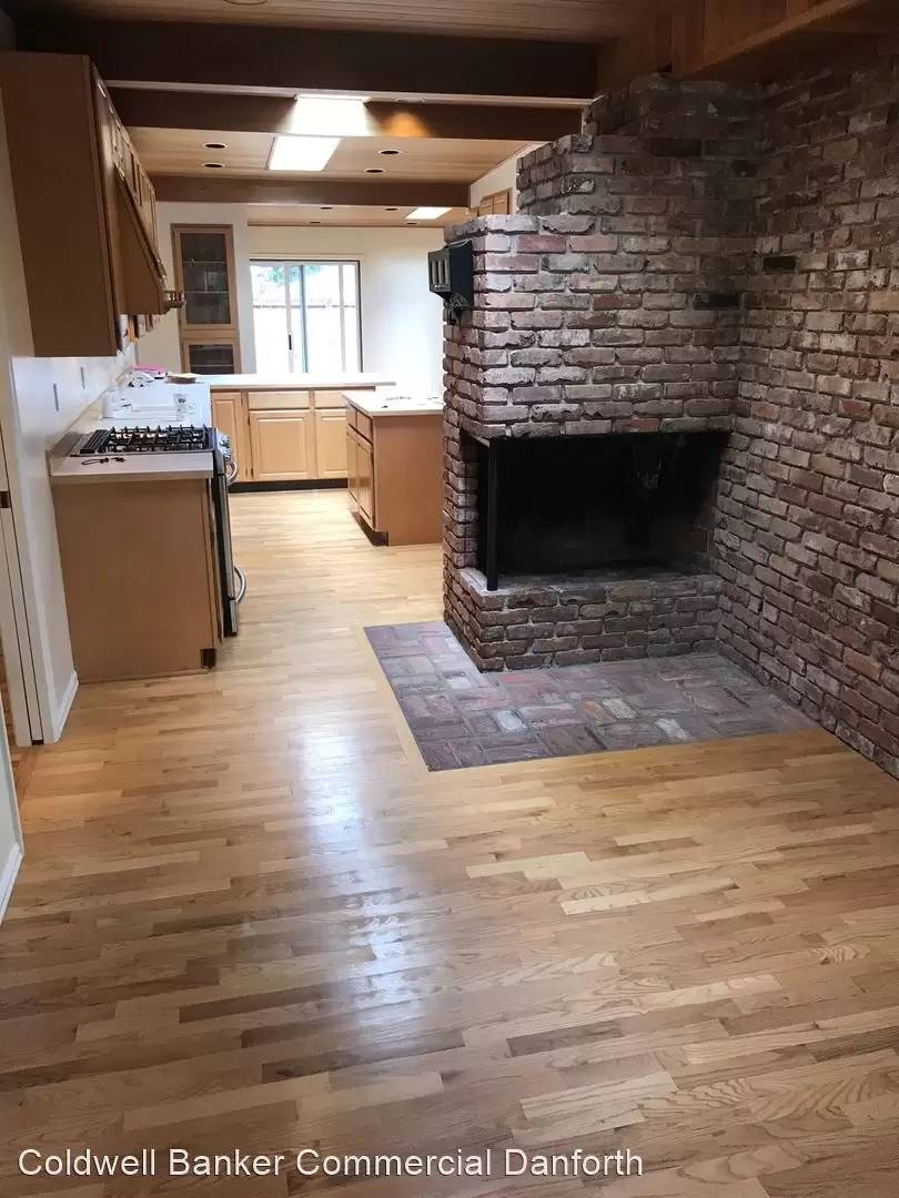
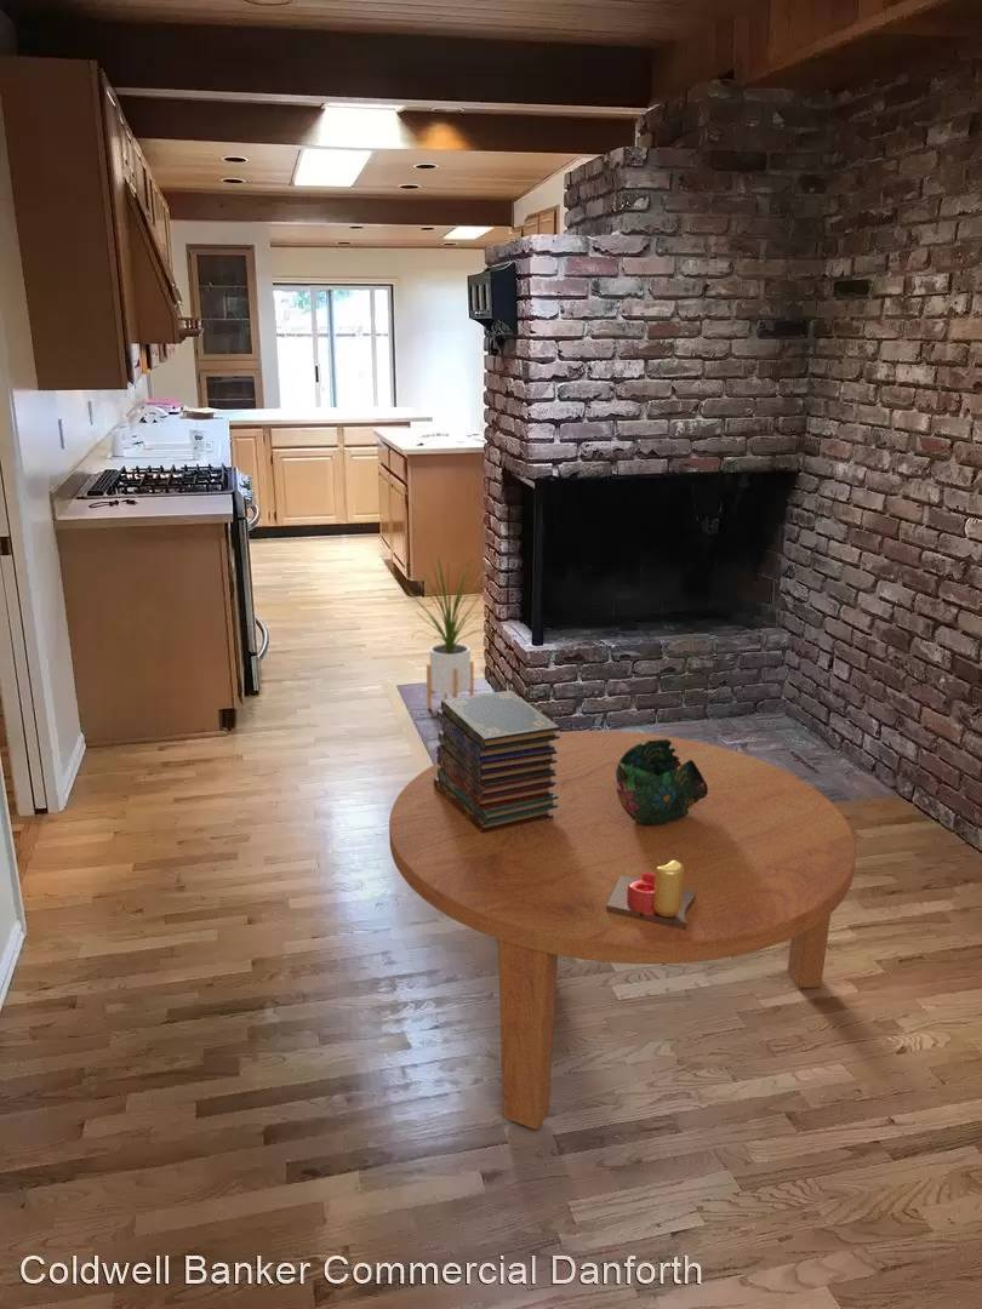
+ decorative bowl [616,739,708,825]
+ candle [606,861,696,930]
+ book stack [434,690,561,834]
+ house plant [405,545,493,710]
+ coffee table [388,730,857,1131]
